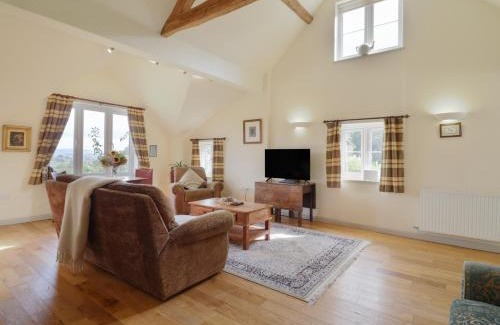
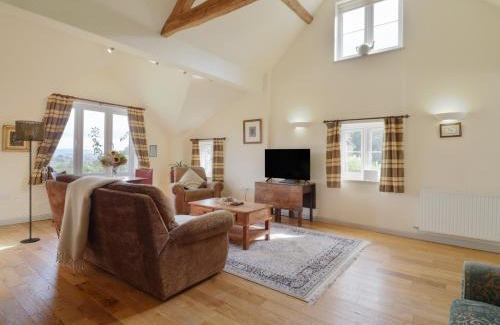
+ floor lamp [14,120,46,244]
